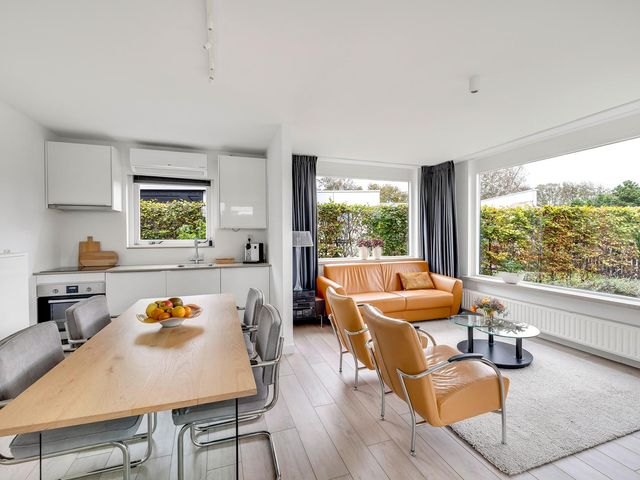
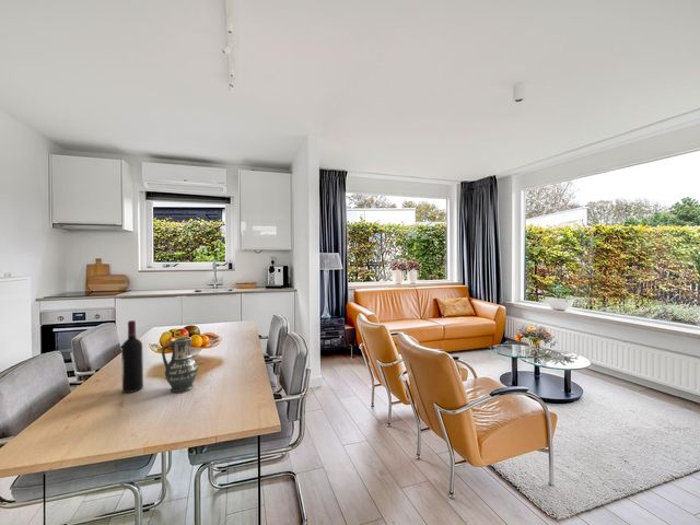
+ wine bottle [120,319,144,394]
+ vase [161,336,199,394]
